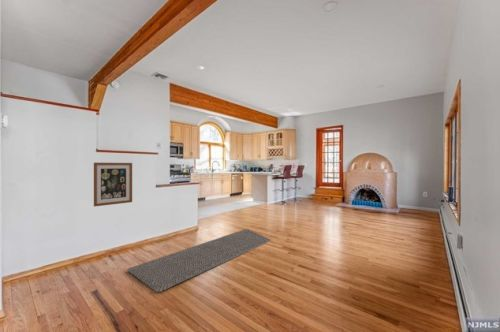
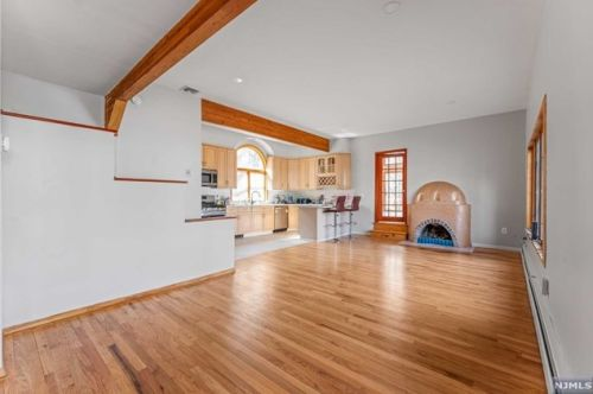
- wall art [93,162,133,207]
- rug [126,228,272,293]
